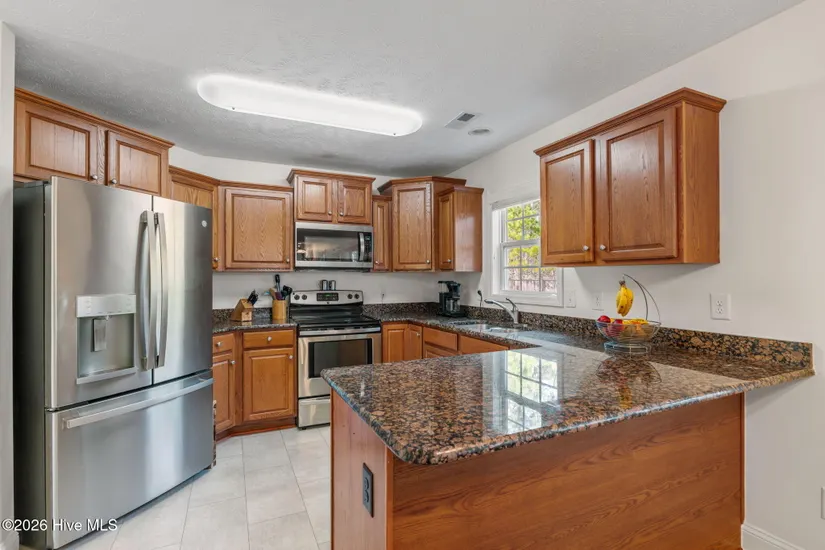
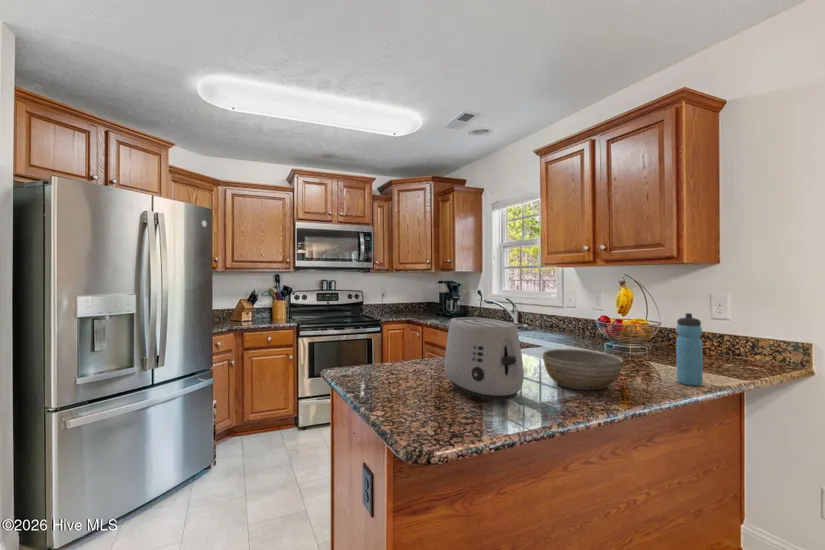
+ water bottle [675,312,704,387]
+ toaster [444,316,525,403]
+ bowl [542,348,624,391]
